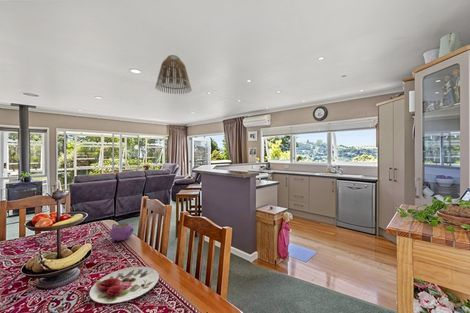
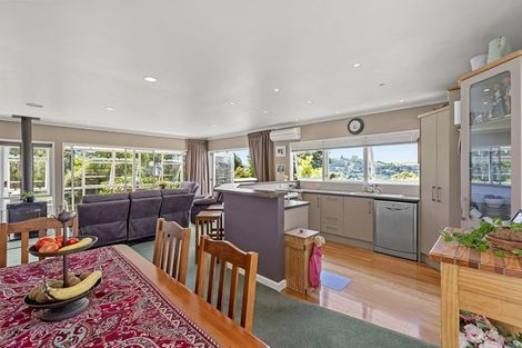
- lamp shade [154,54,192,95]
- plate [89,266,160,305]
- teapot [109,222,135,242]
